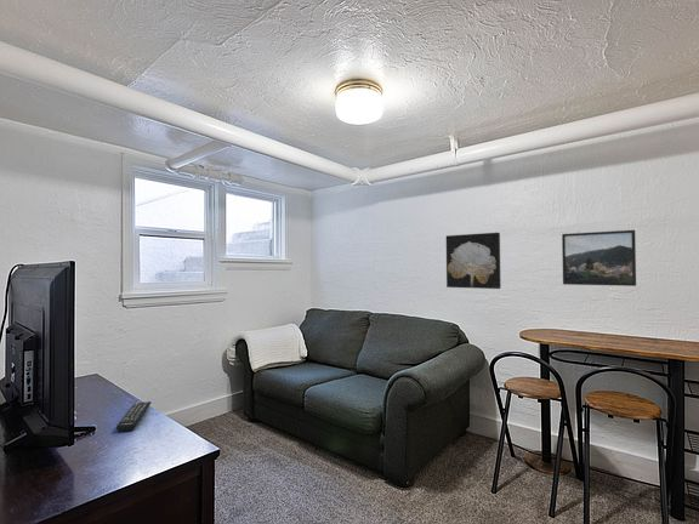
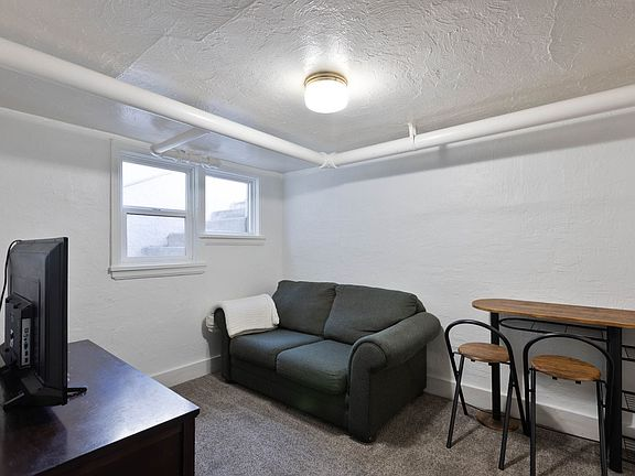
- remote control [115,400,152,433]
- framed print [561,229,637,287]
- wall art [445,232,502,290]
